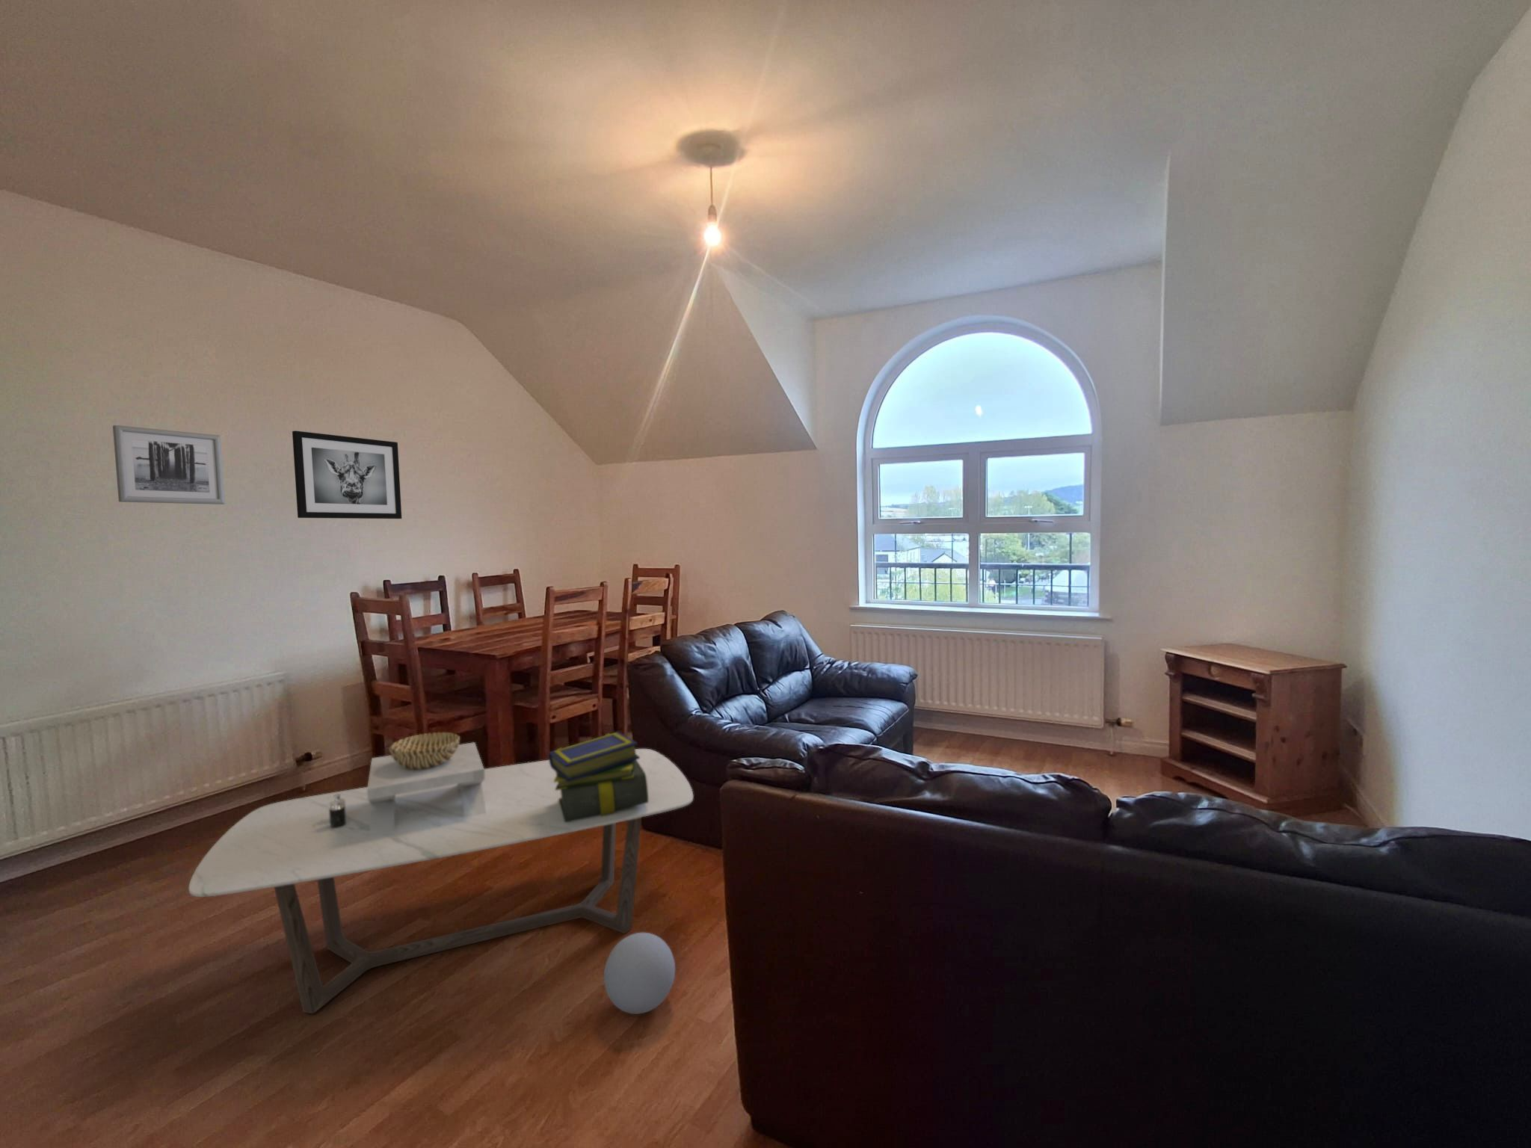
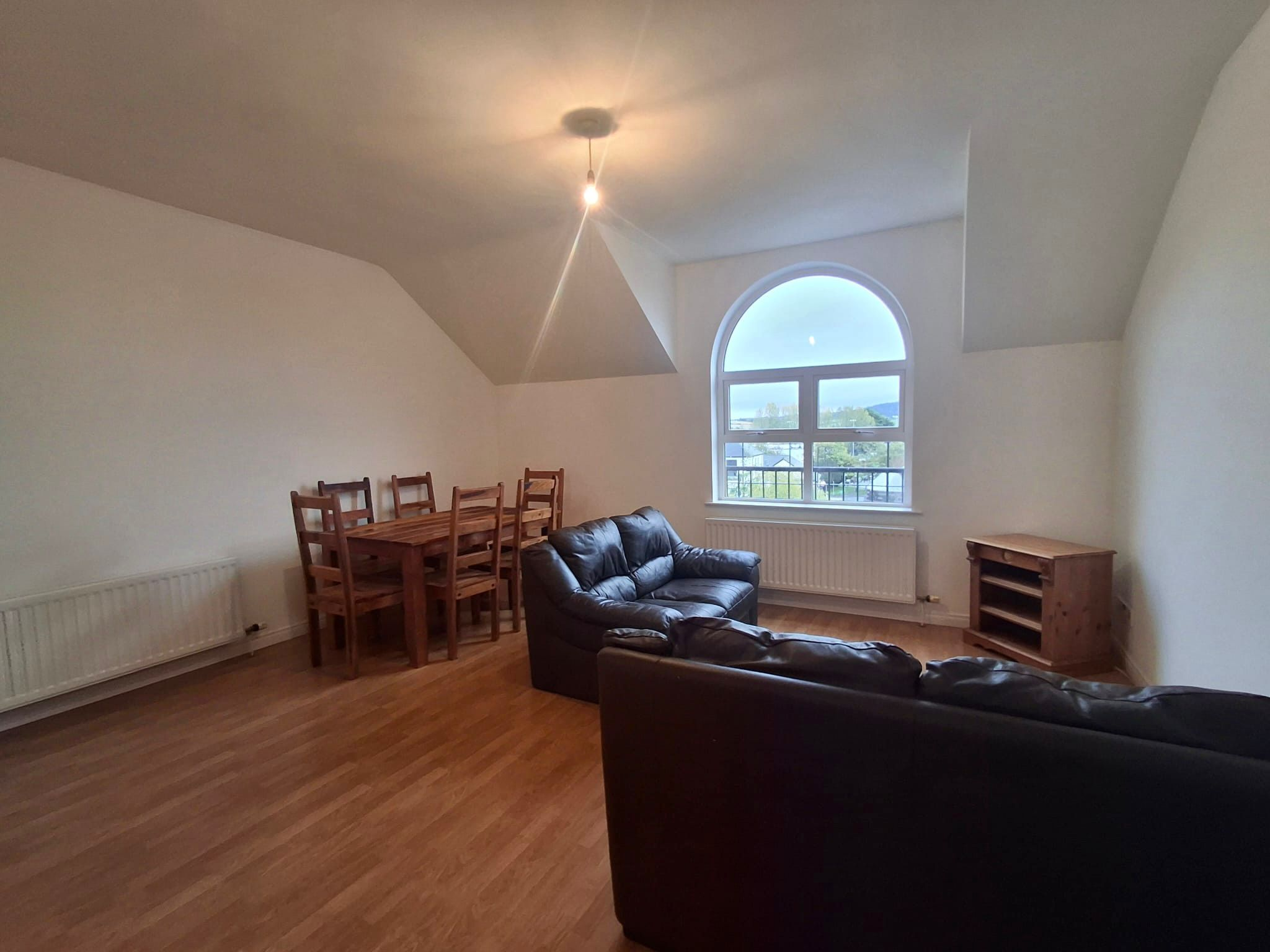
- stack of books [549,731,649,822]
- candle [327,793,346,828]
- wall art [292,429,403,520]
- coffee table [188,748,693,1014]
- ball [603,932,676,1015]
- wall art [112,424,225,505]
- decorative bowl [366,732,486,837]
